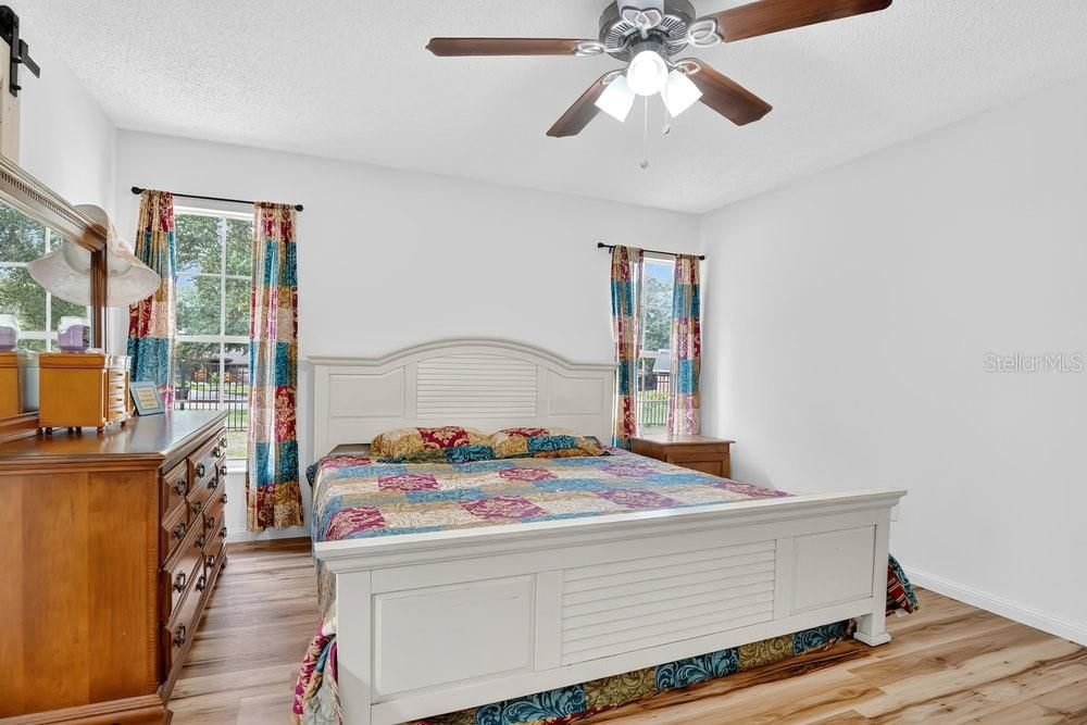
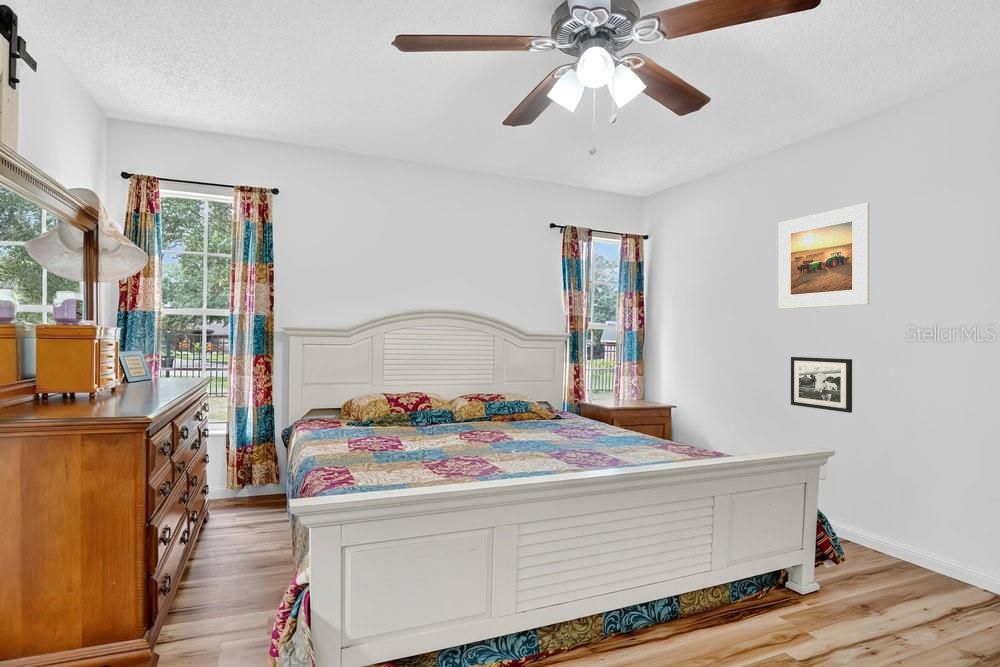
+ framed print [777,202,870,310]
+ picture frame [790,356,853,414]
